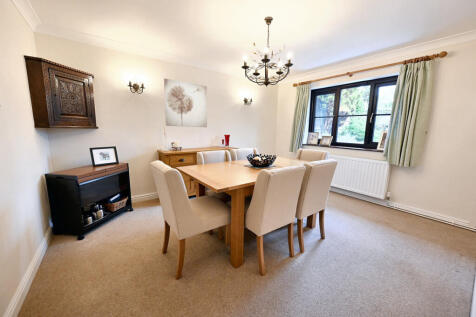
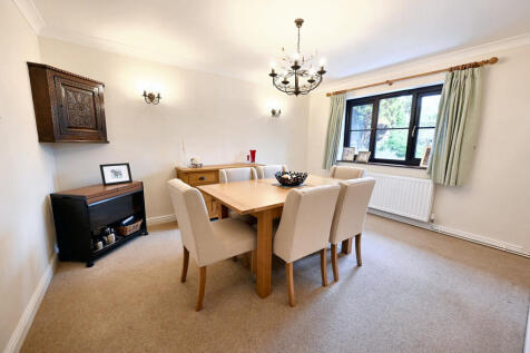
- wall art [163,78,208,128]
